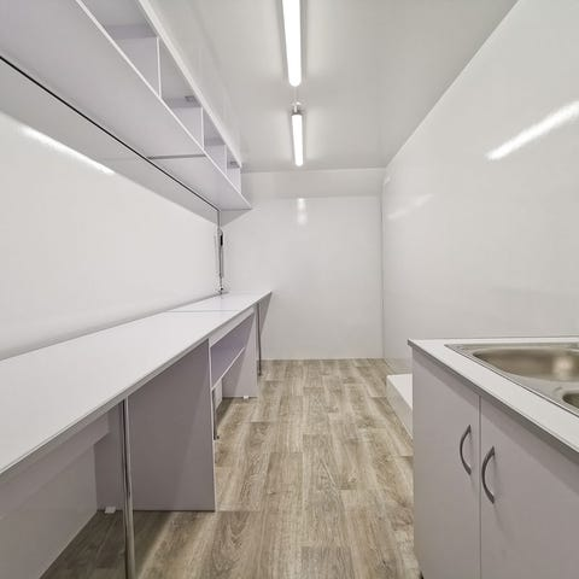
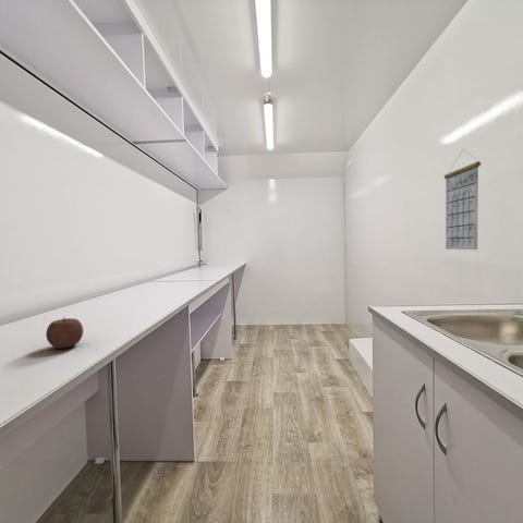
+ apple [45,317,84,350]
+ calendar [443,150,482,251]
